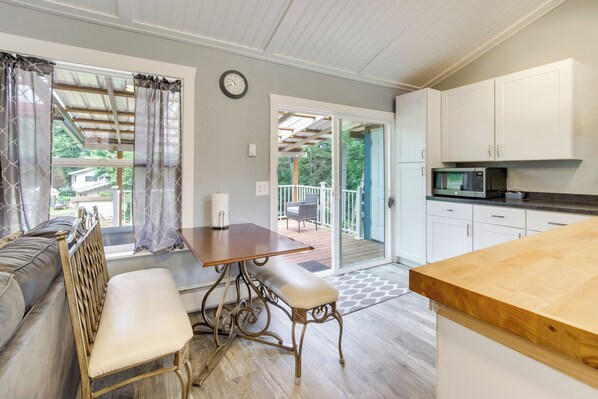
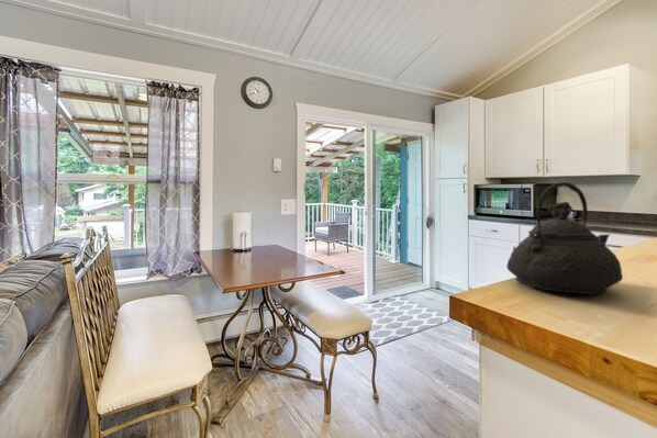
+ teakettle [505,181,624,295]
